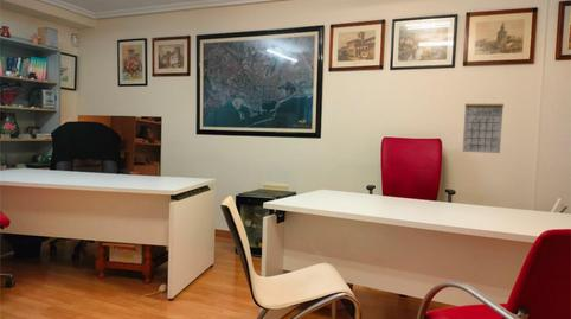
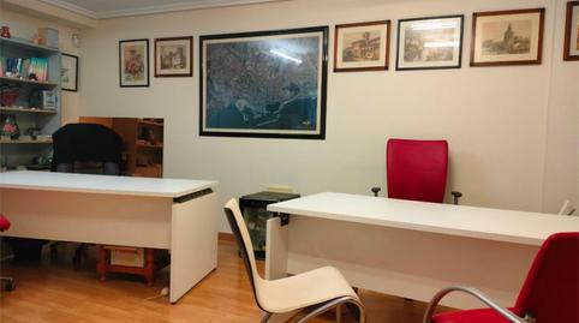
- calendar [461,96,505,154]
